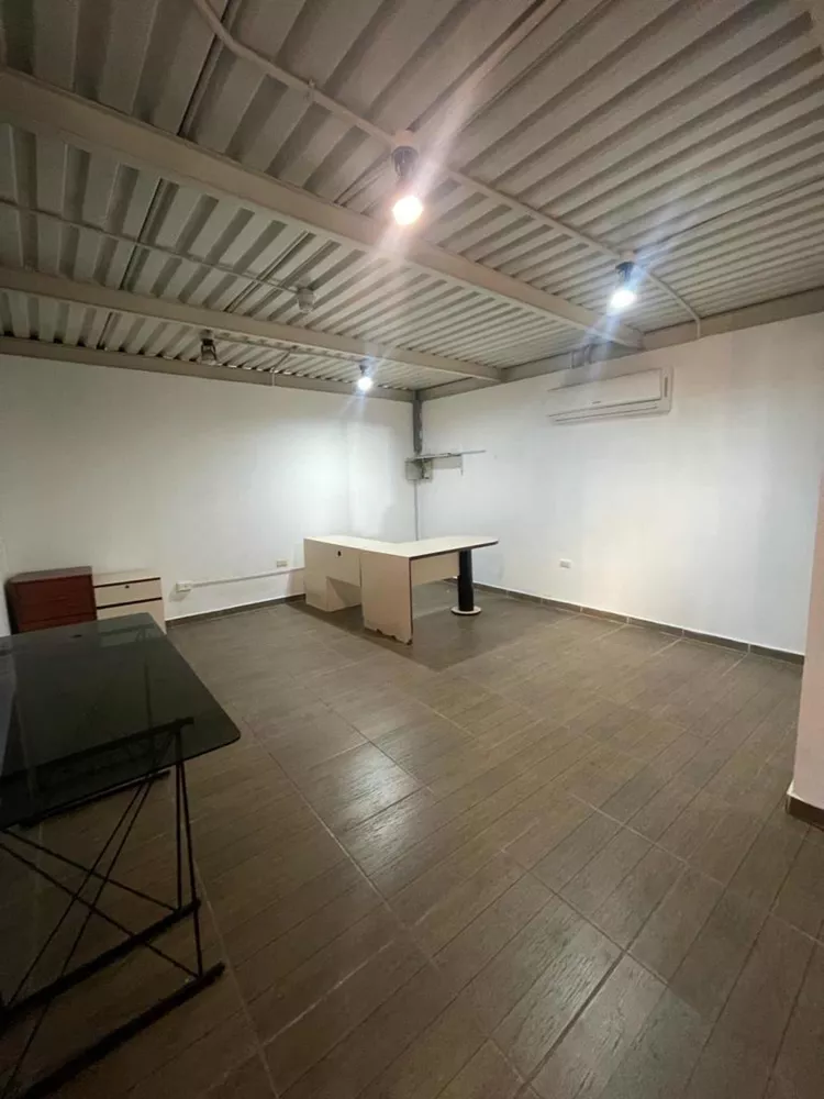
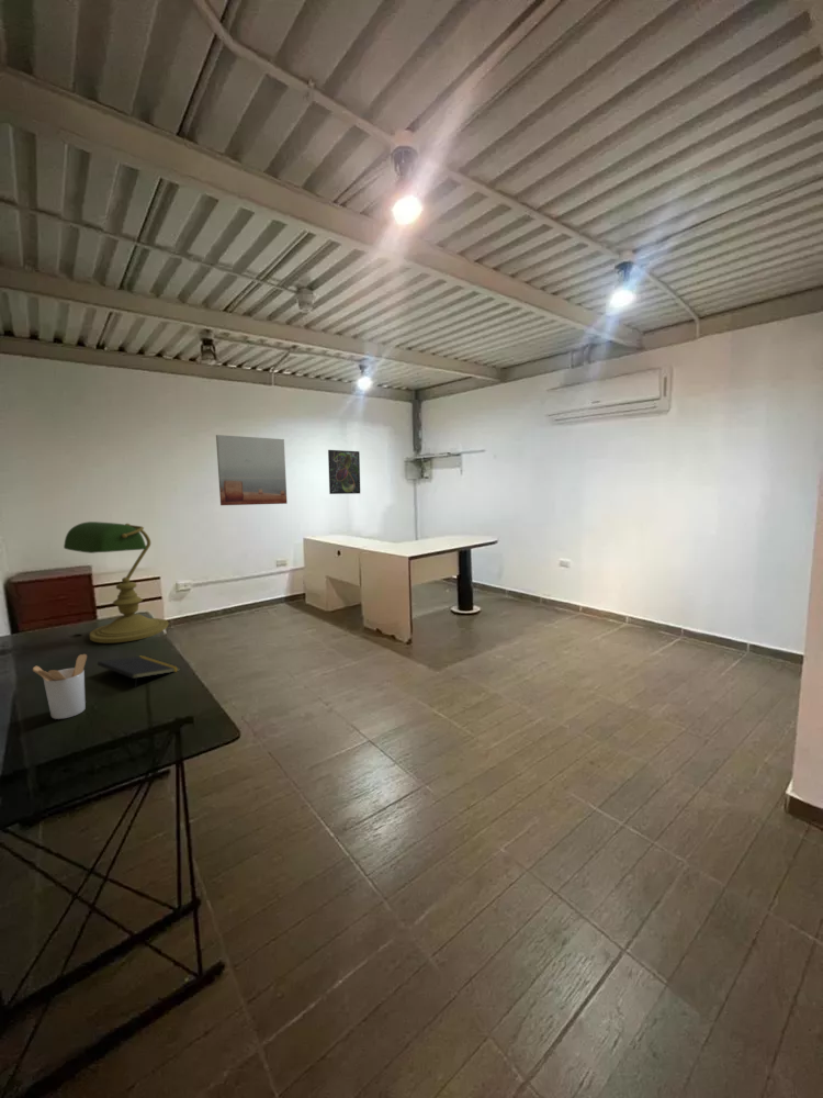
+ notepad [97,654,181,688]
+ wall art [215,434,289,506]
+ utensil holder [32,653,88,720]
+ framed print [327,449,361,495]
+ desk lamp [63,520,170,645]
